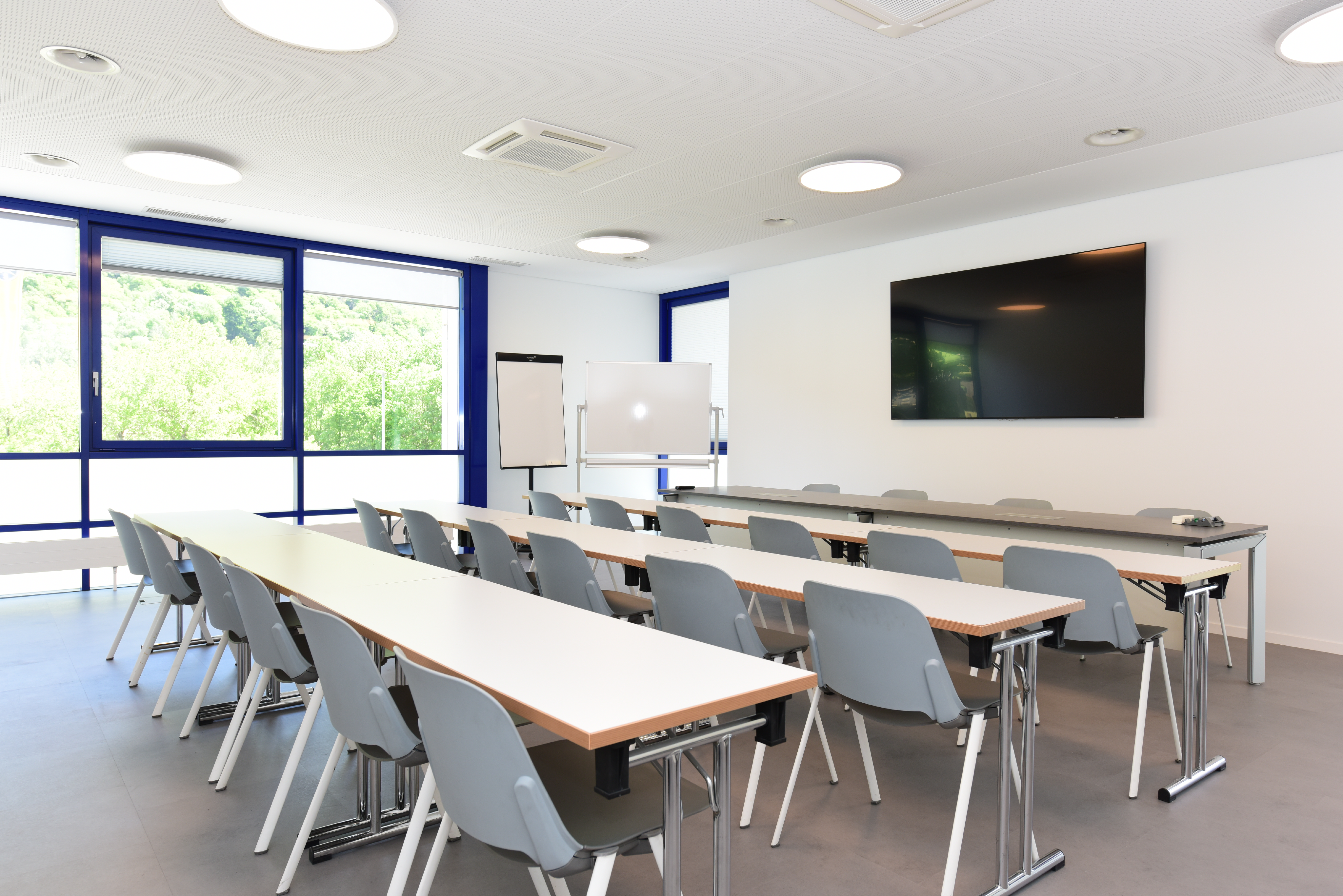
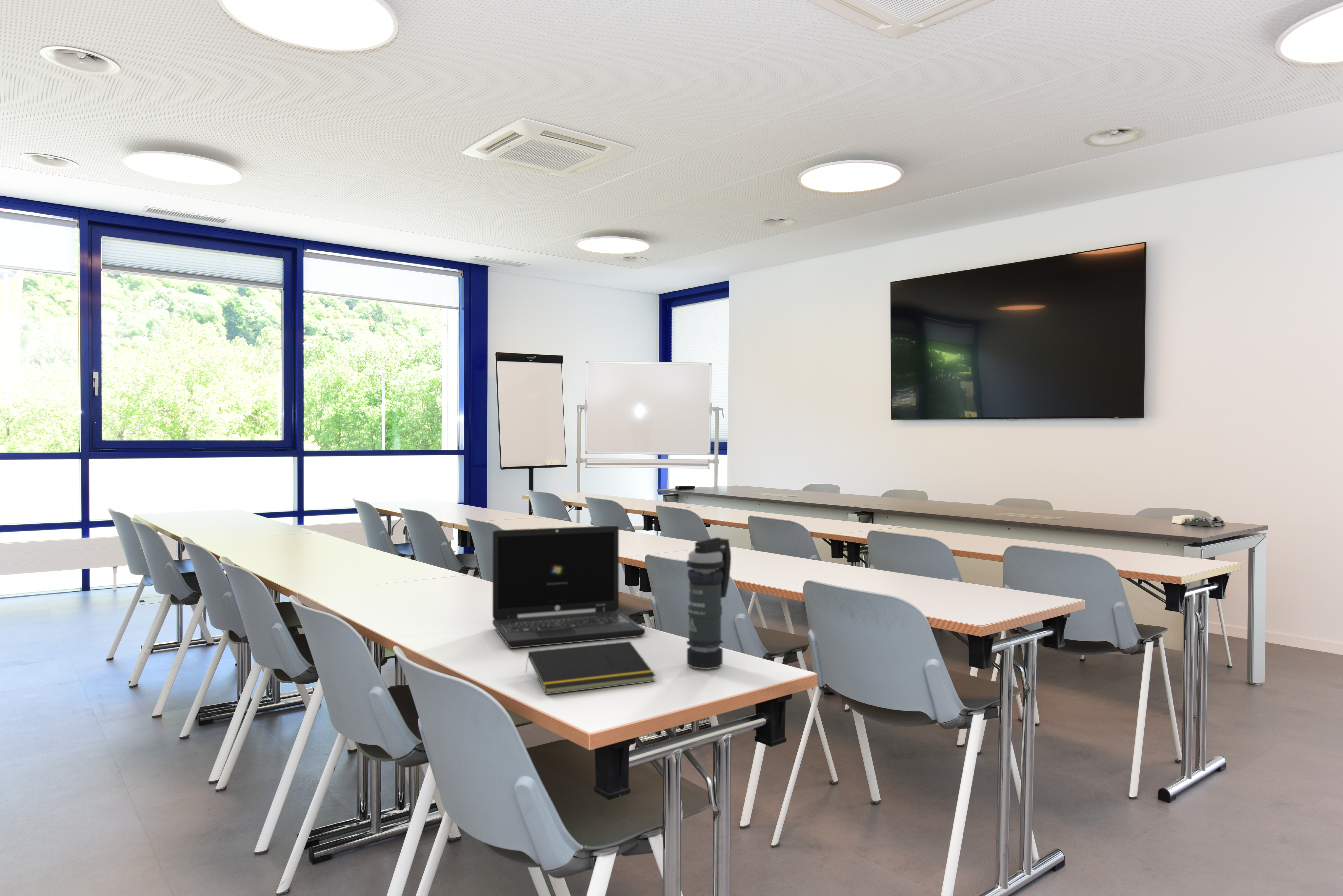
+ laptop [492,525,646,649]
+ smoke grenade [686,537,732,670]
+ notepad [525,641,656,695]
